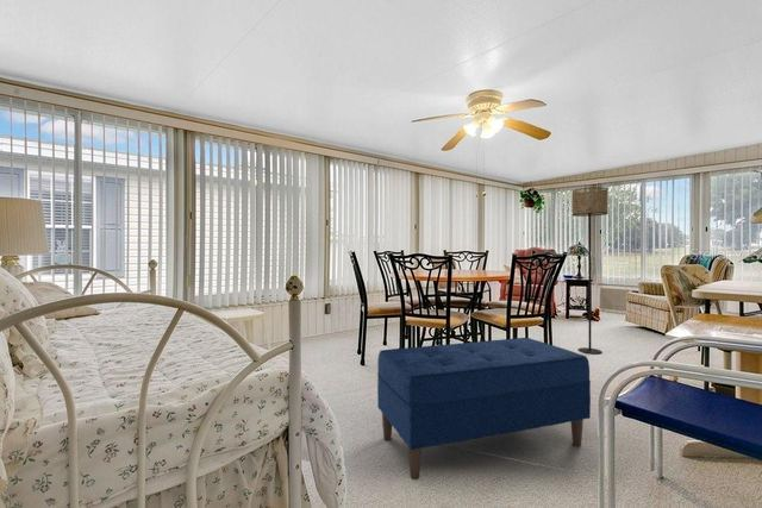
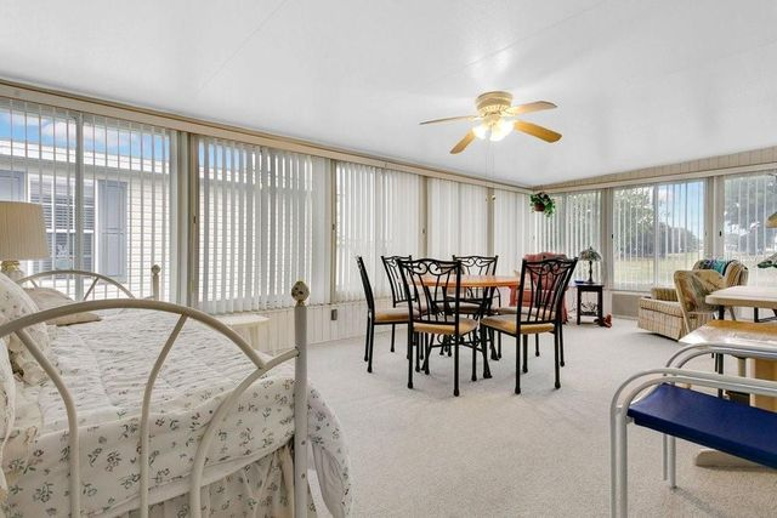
- bench [376,337,592,481]
- floor lamp [572,186,610,355]
